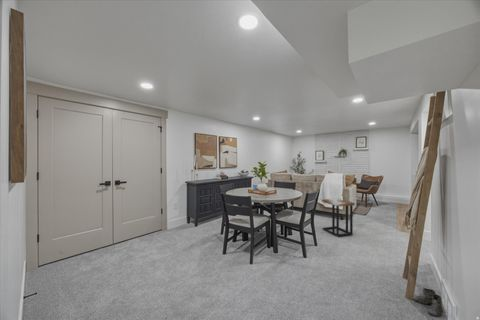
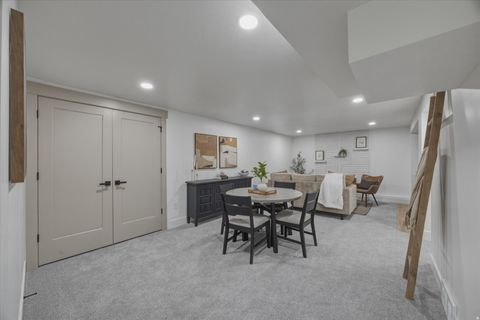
- side table [321,197,356,238]
- boots [413,287,447,318]
